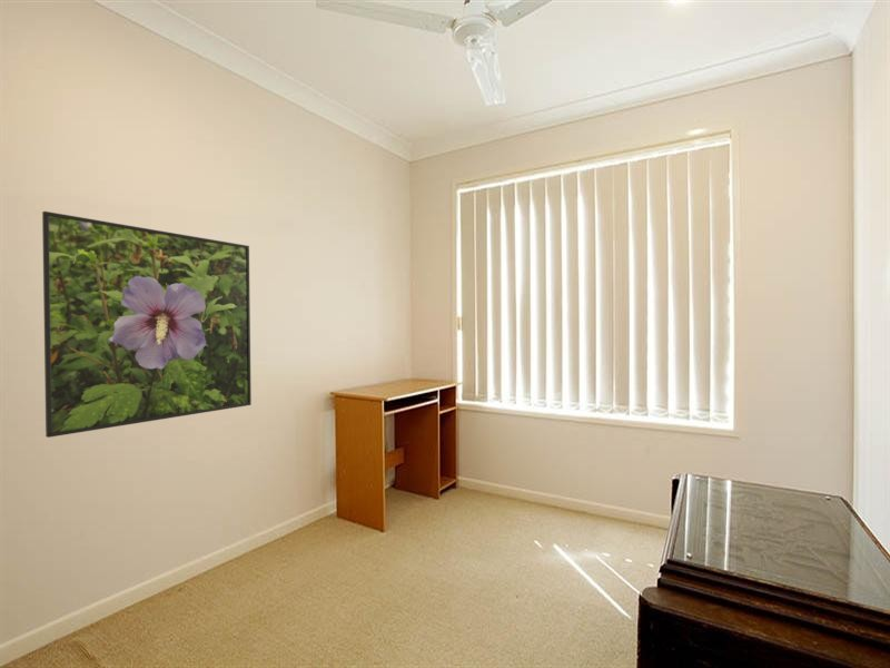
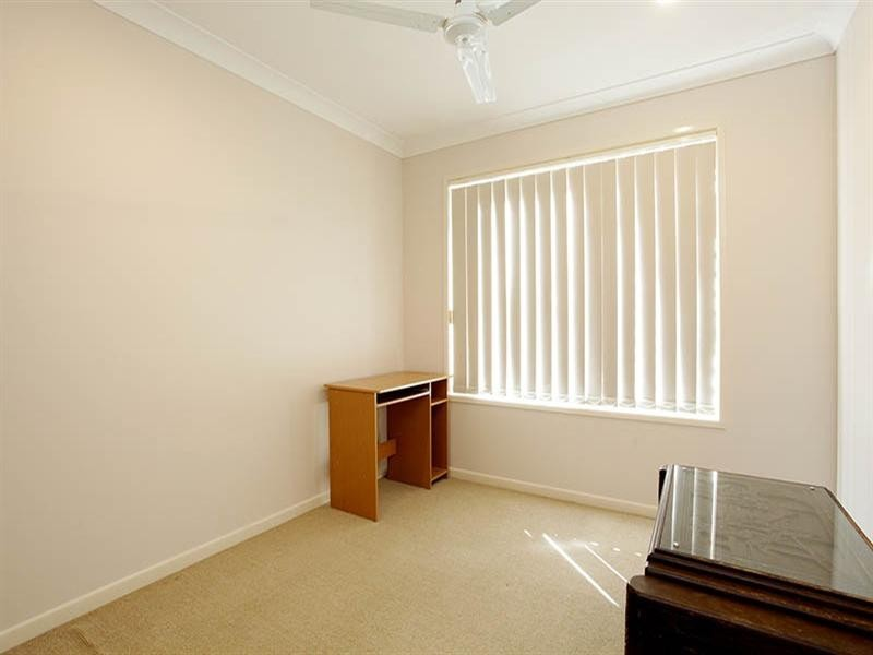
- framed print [41,210,253,439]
